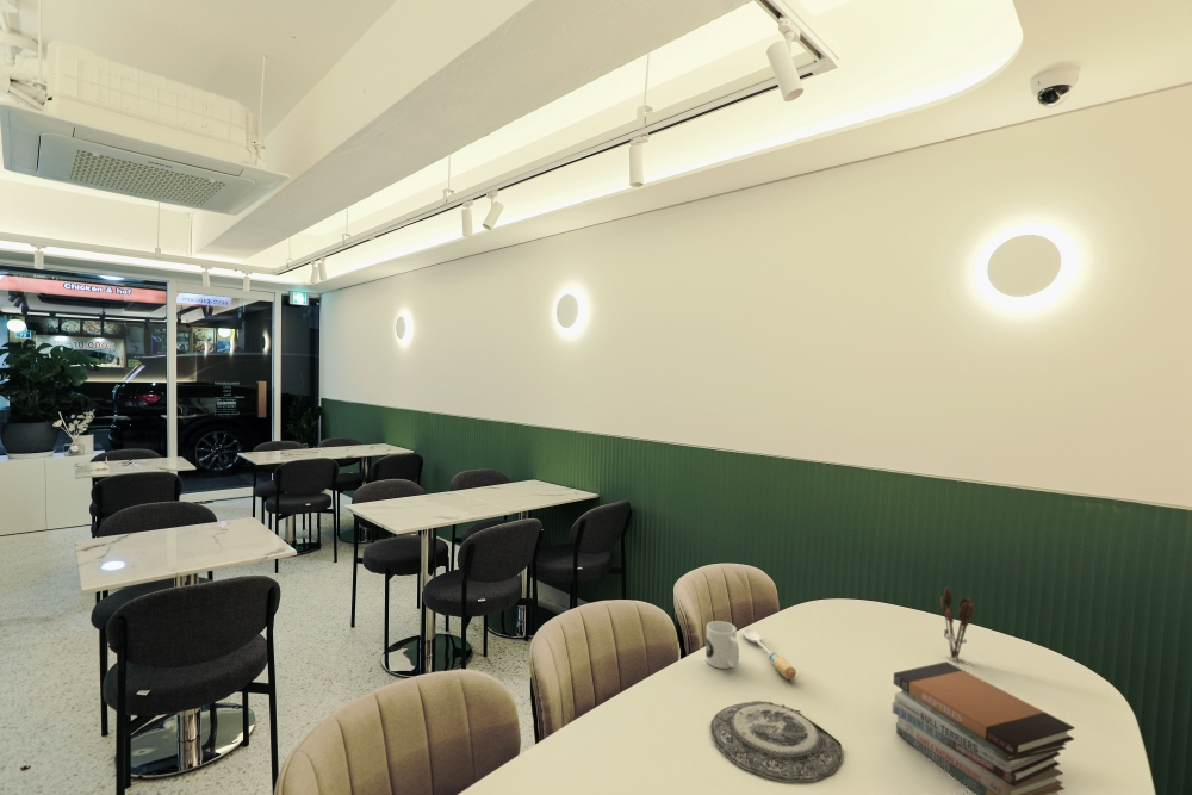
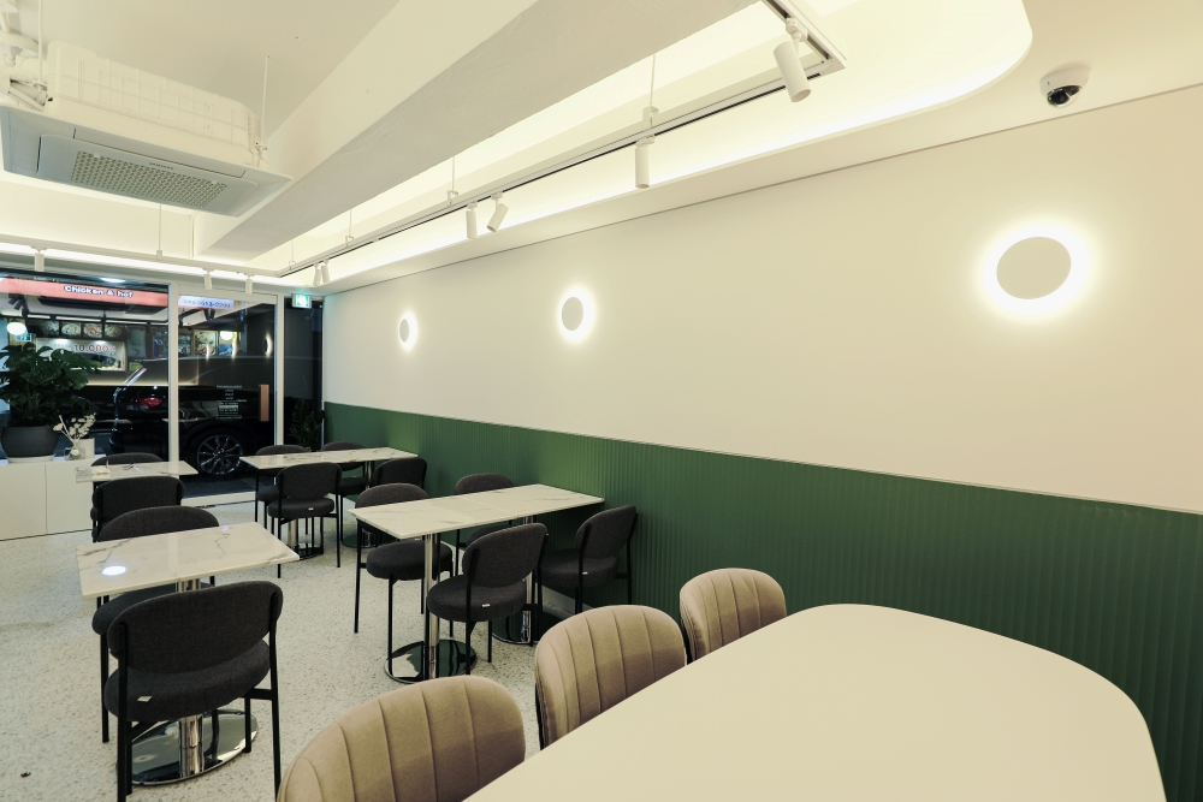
- plate [709,700,844,783]
- spoon [741,628,797,681]
- mug [704,620,740,670]
- book stack [890,660,1076,795]
- utensil holder [939,585,975,662]
